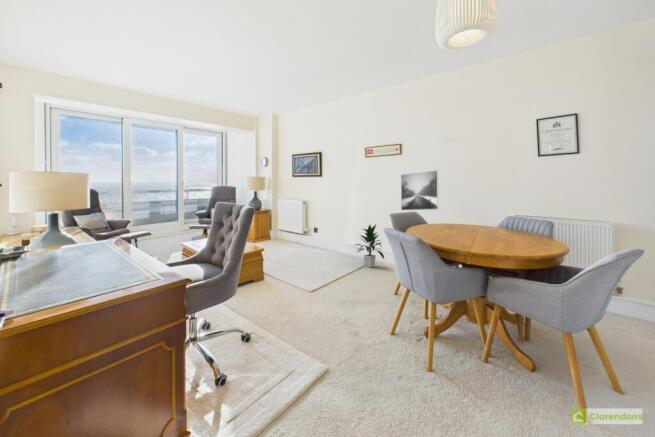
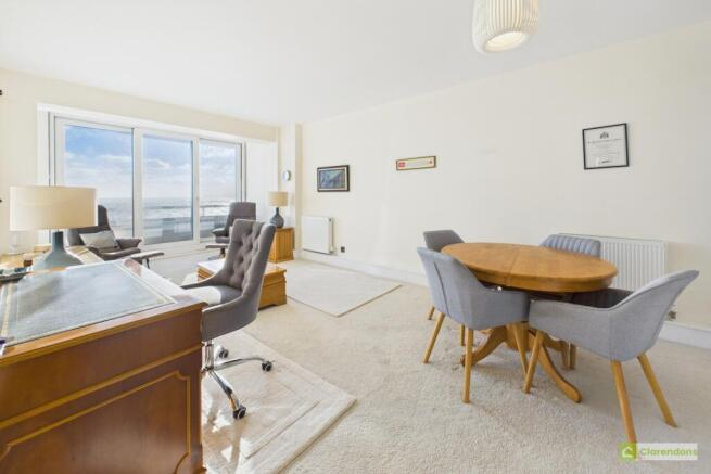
- indoor plant [355,224,385,268]
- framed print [400,169,439,211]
